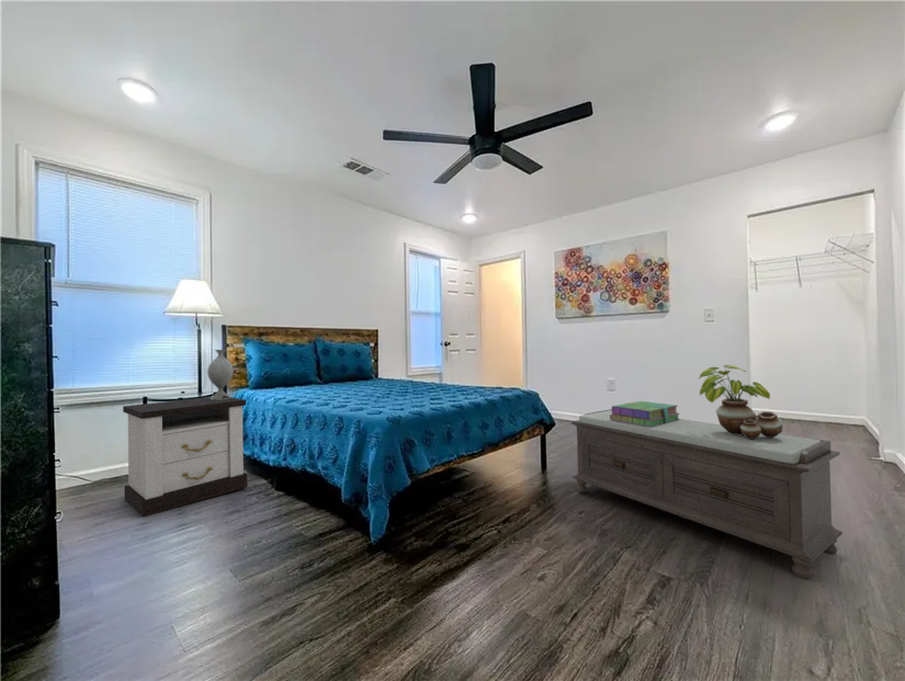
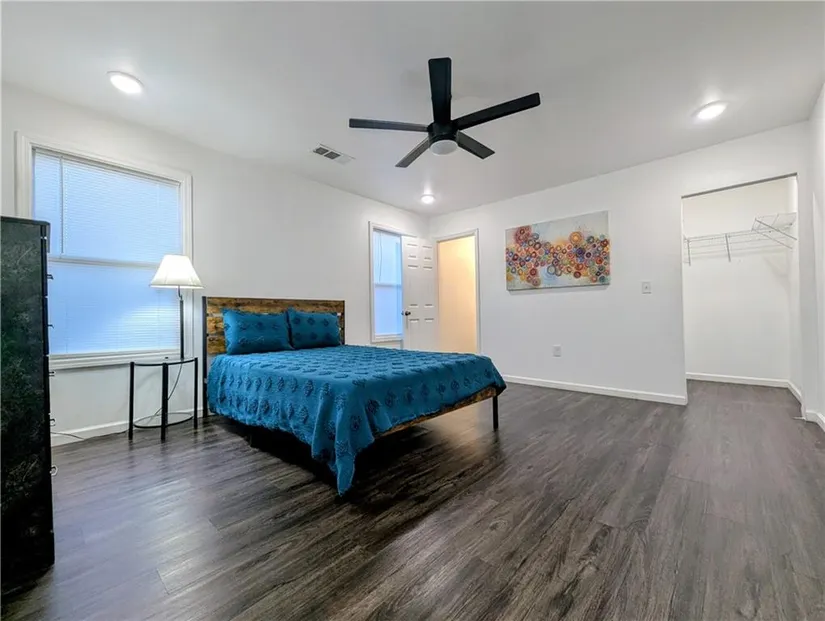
- nightstand [122,396,248,519]
- bench [570,408,844,580]
- stack of books [610,400,681,427]
- decorative vase [206,349,235,400]
- potted plant [698,364,783,439]
